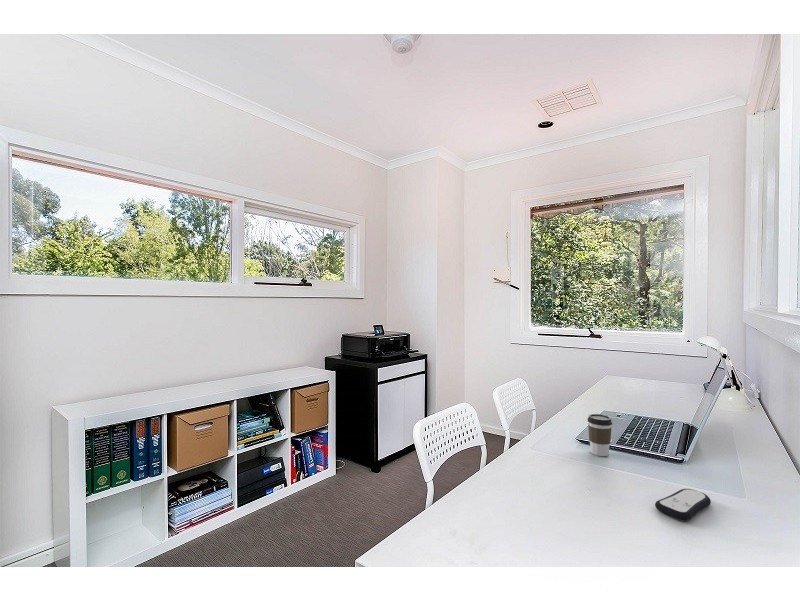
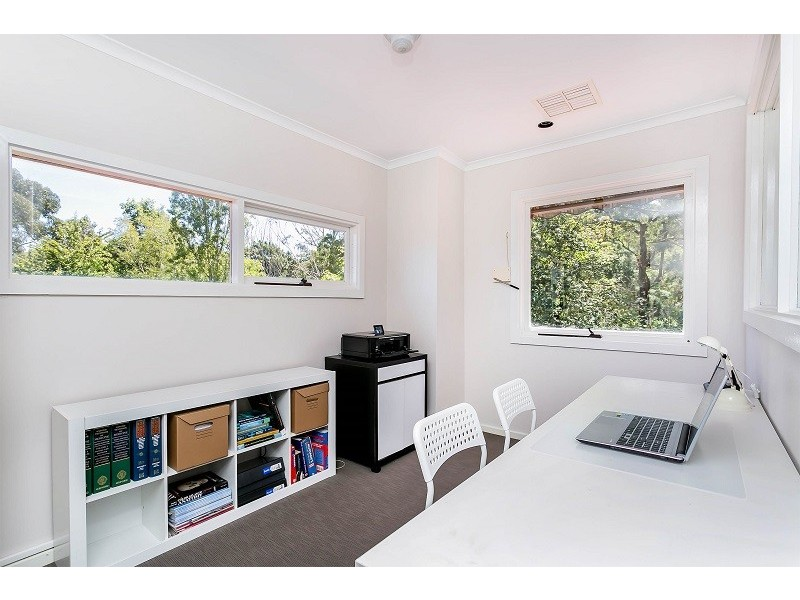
- coffee cup [587,413,613,457]
- remote control [654,488,712,522]
